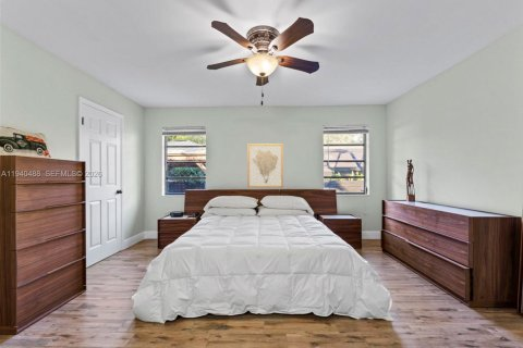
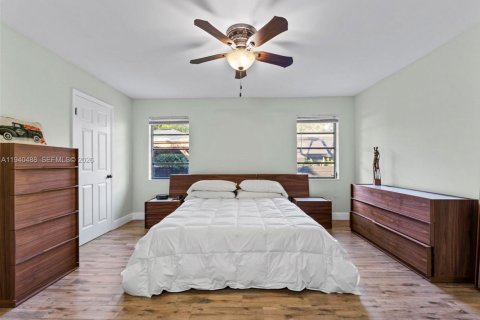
- wall art [247,142,284,188]
